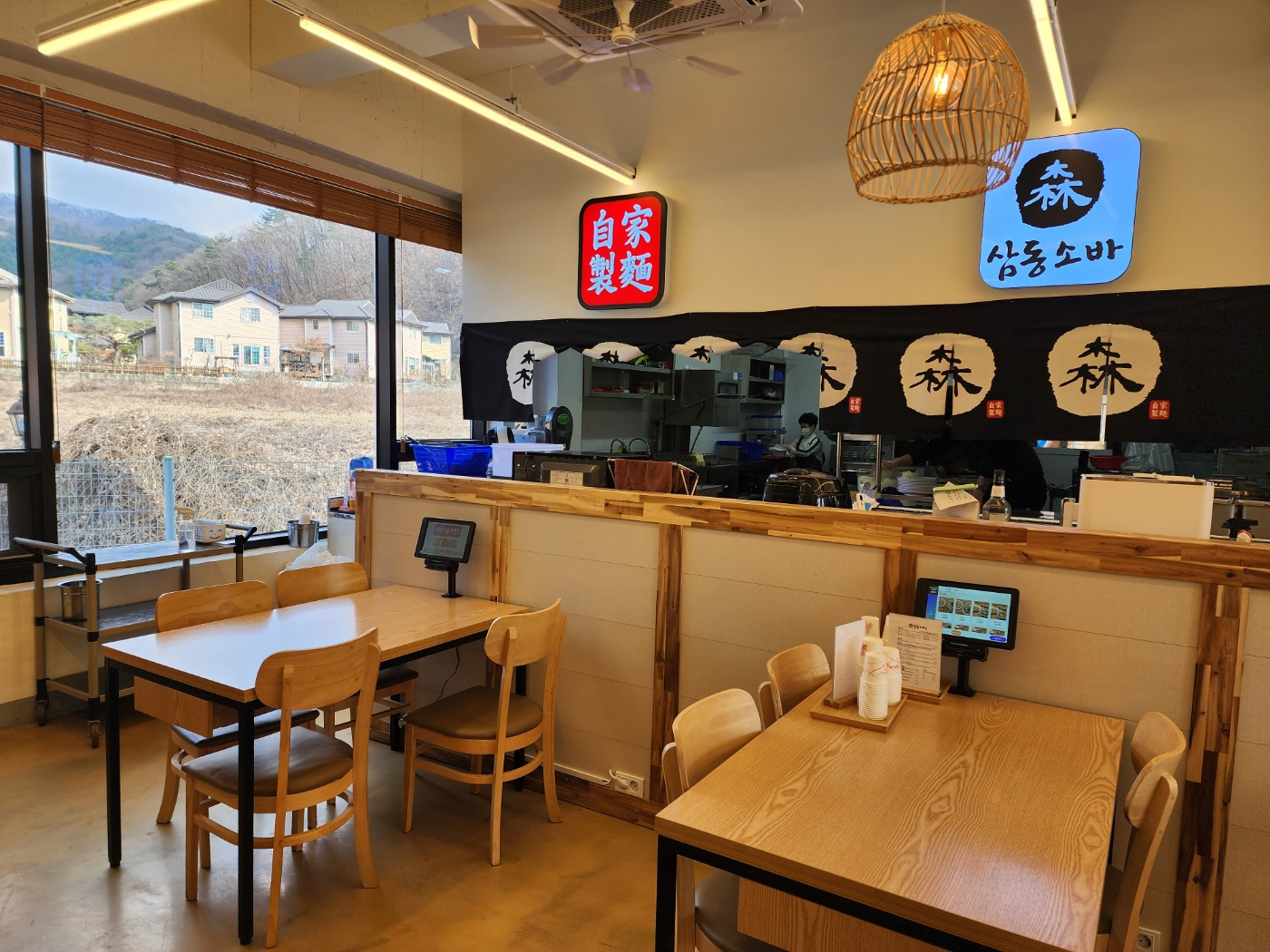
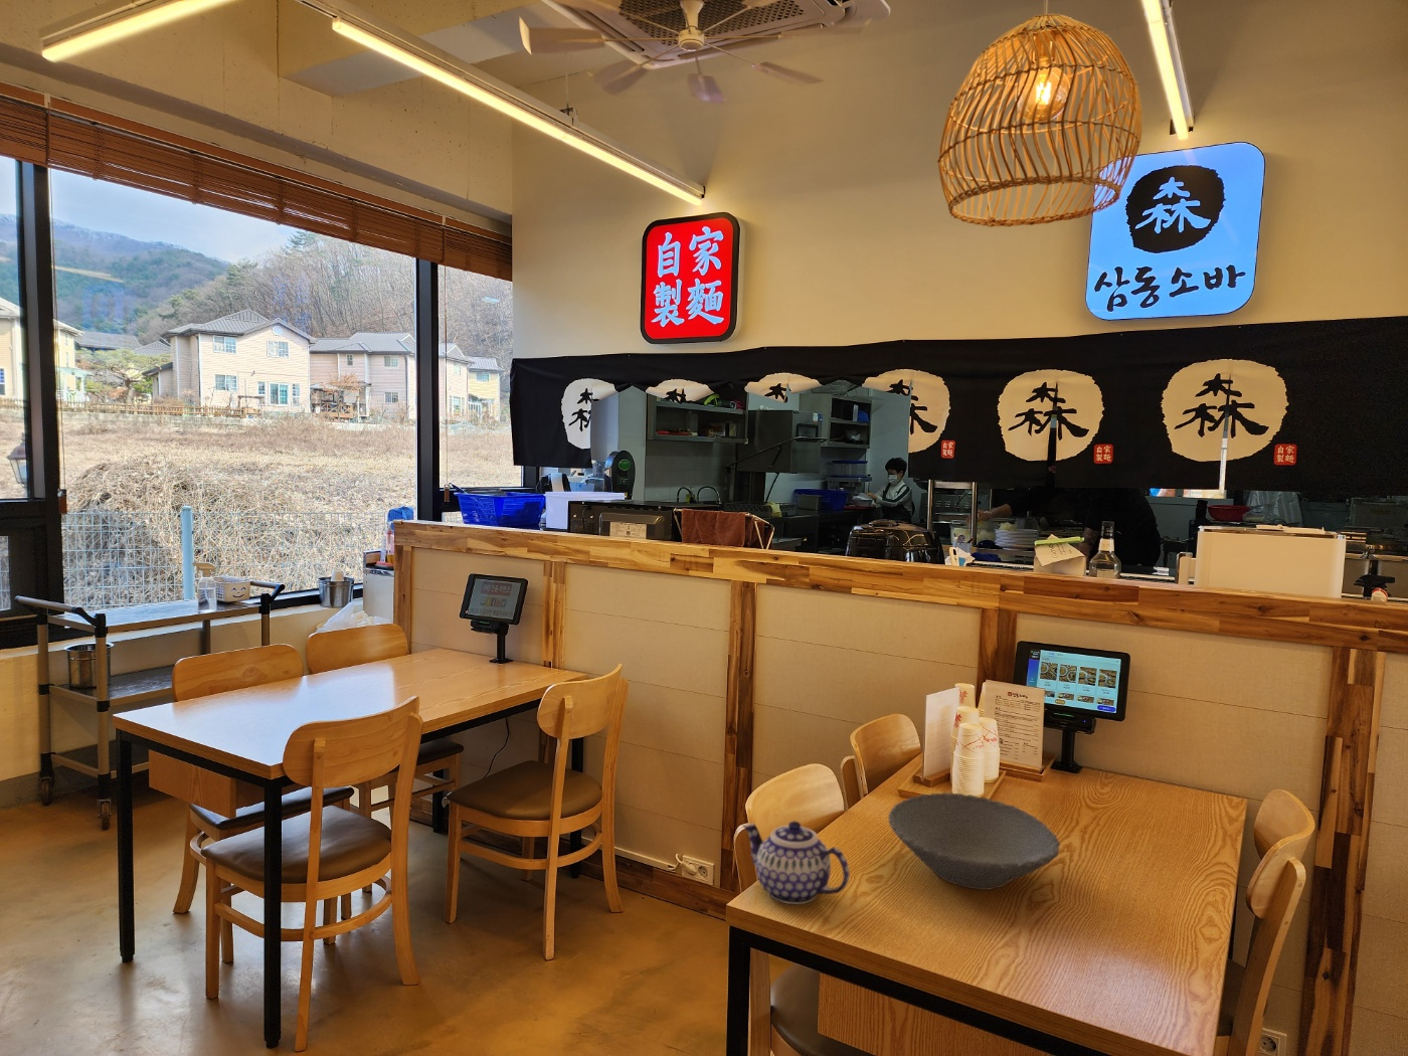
+ teapot [742,820,850,905]
+ bowl [887,792,1061,891]
